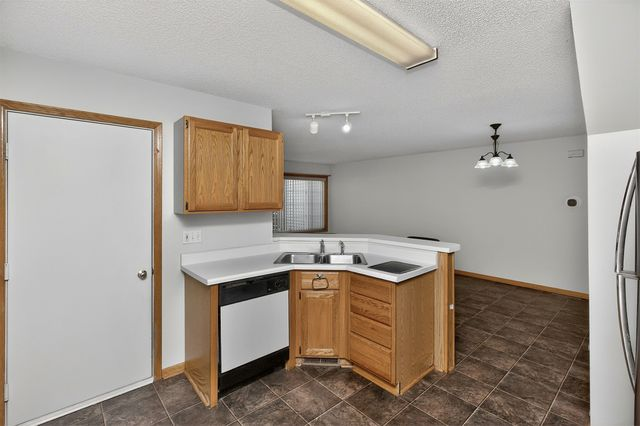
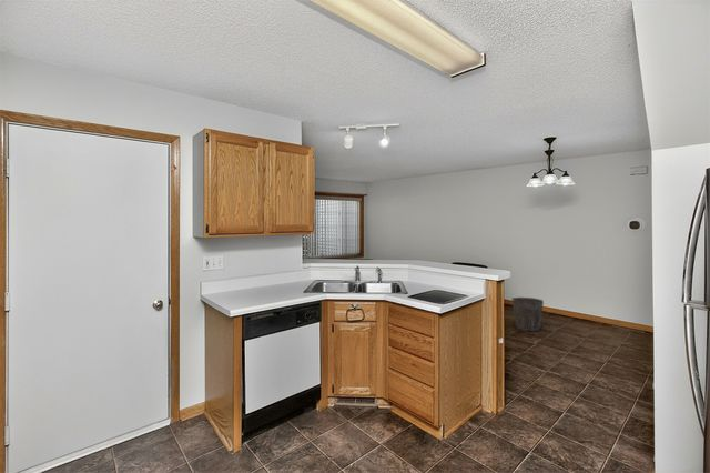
+ waste bin [511,296,545,332]
